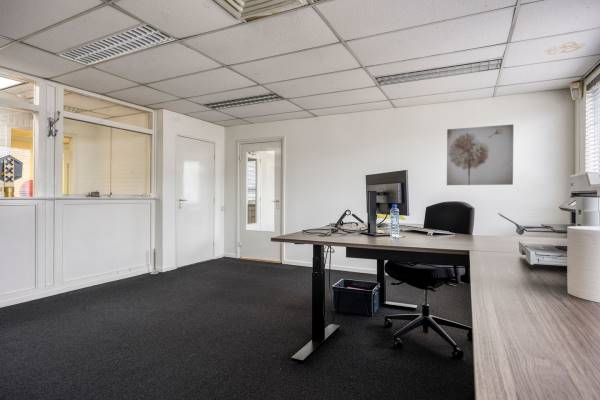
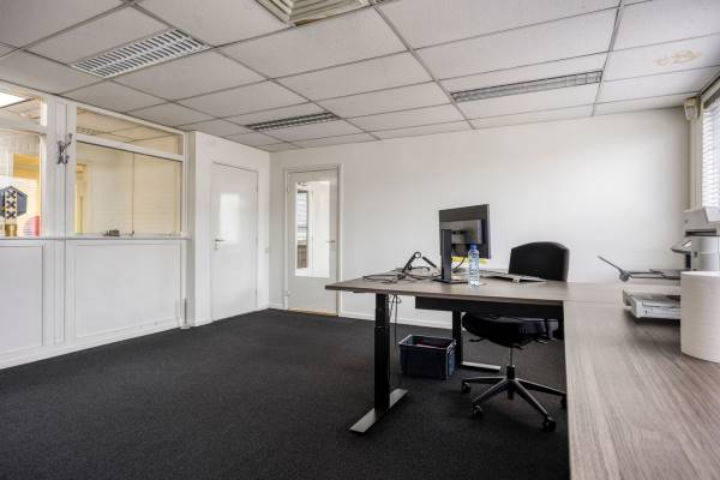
- wall art [446,123,514,186]
